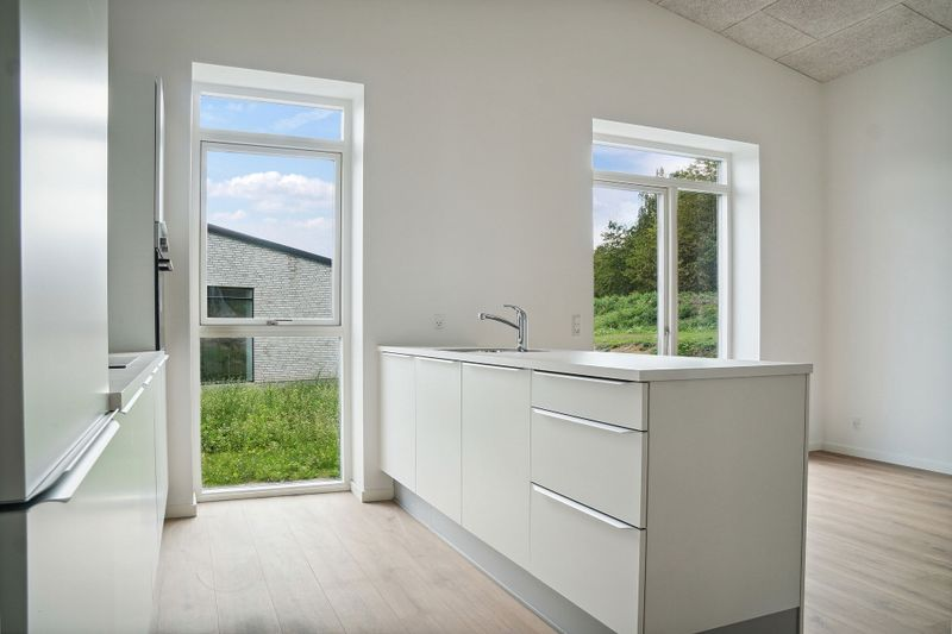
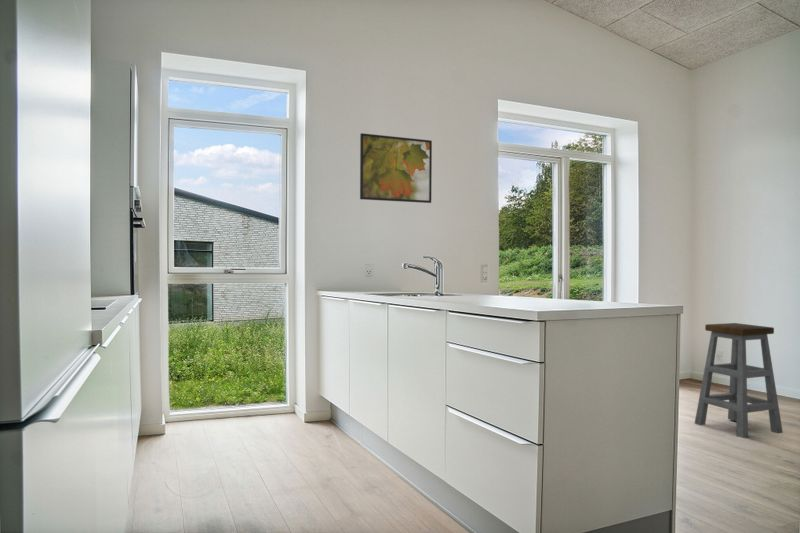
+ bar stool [694,322,784,439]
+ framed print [359,132,433,204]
